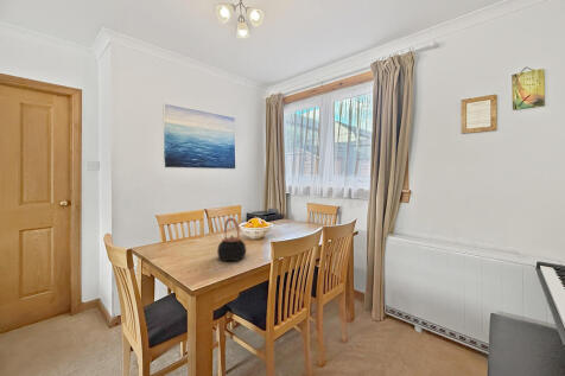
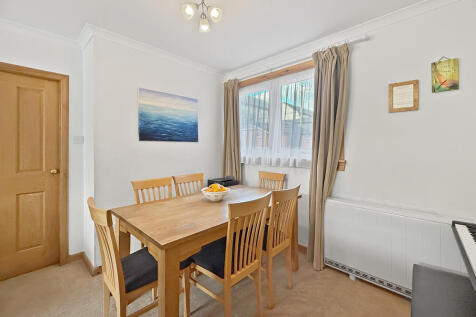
- teapot [216,217,247,262]
